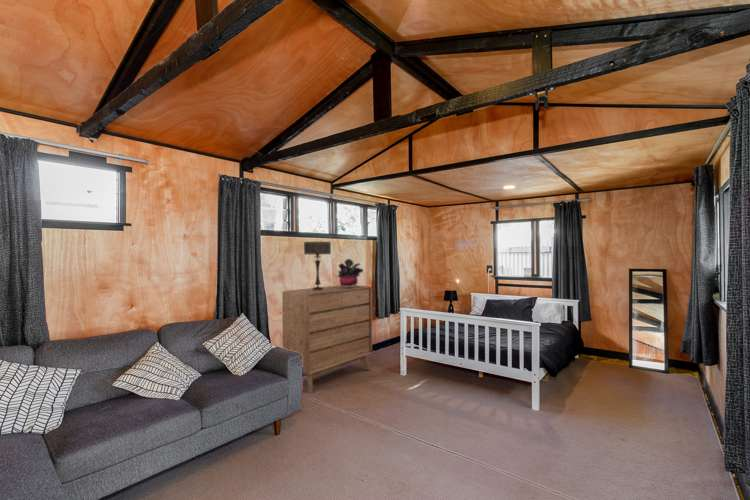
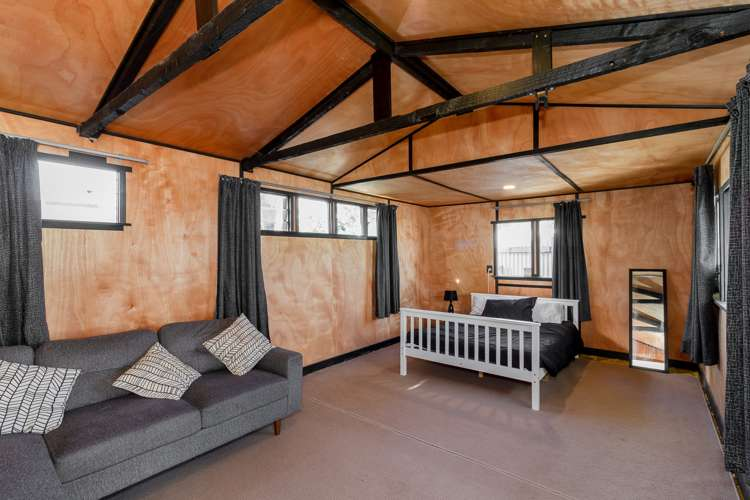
- potted plant [337,258,364,287]
- table lamp [303,241,332,290]
- dresser [281,284,373,394]
